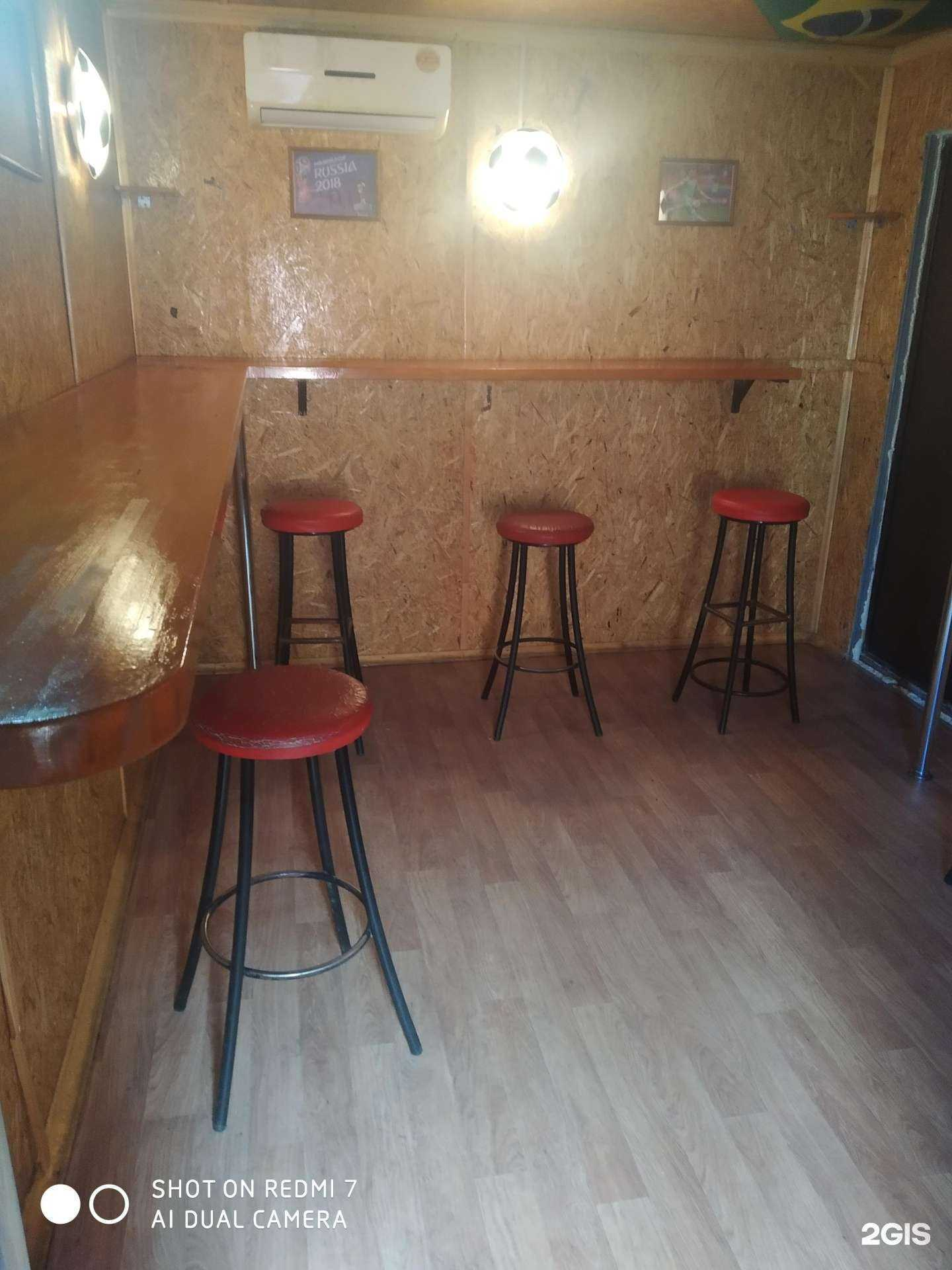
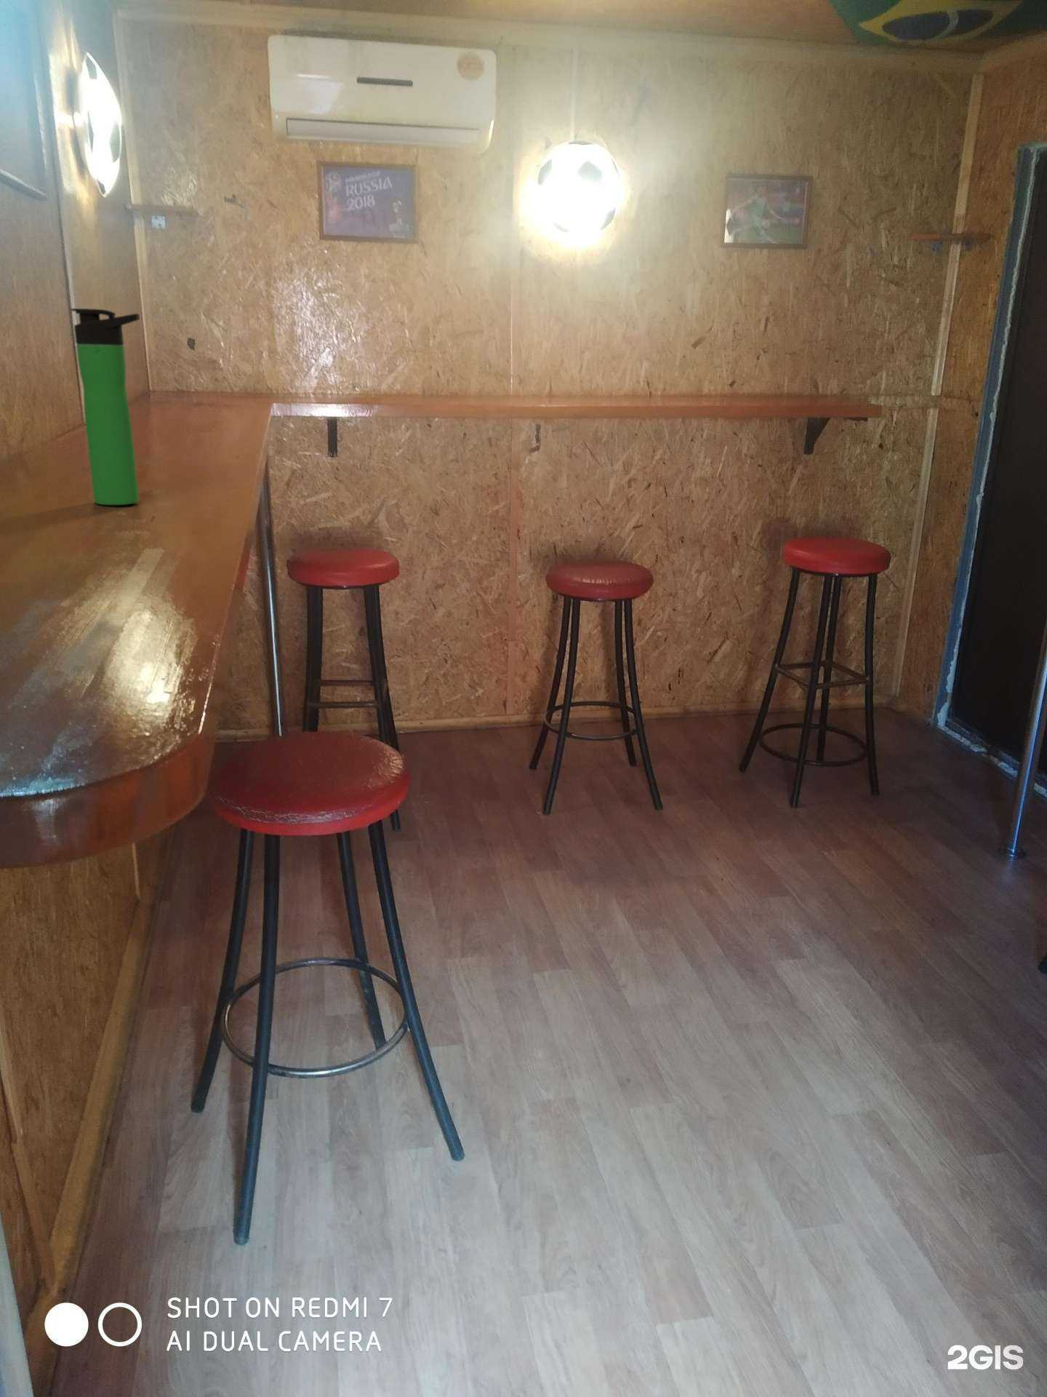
+ bottle [69,308,141,506]
